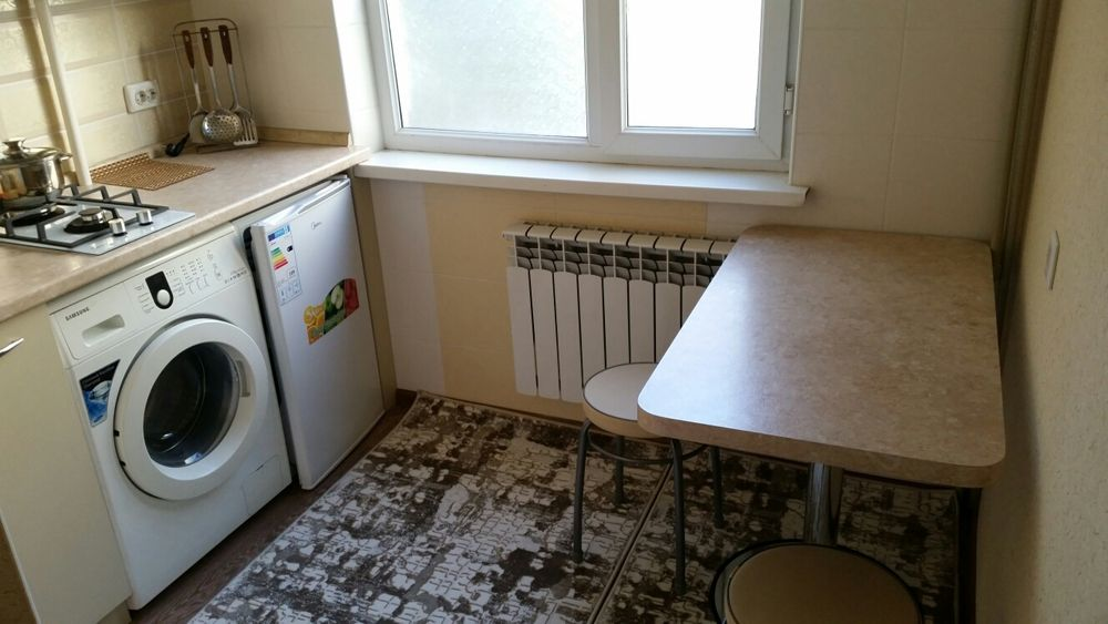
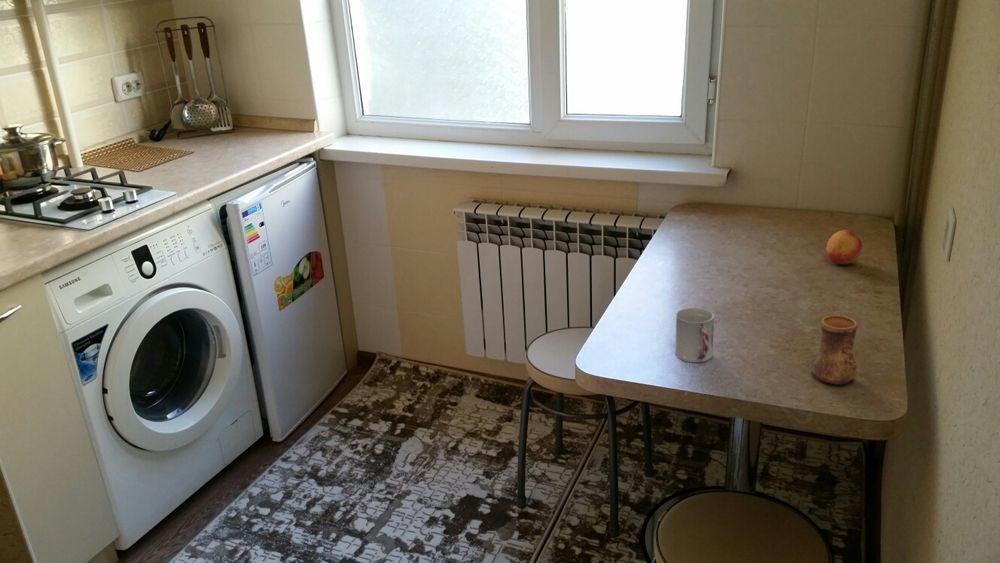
+ cup [812,315,859,385]
+ fruit [825,229,863,265]
+ cup [674,307,715,363]
